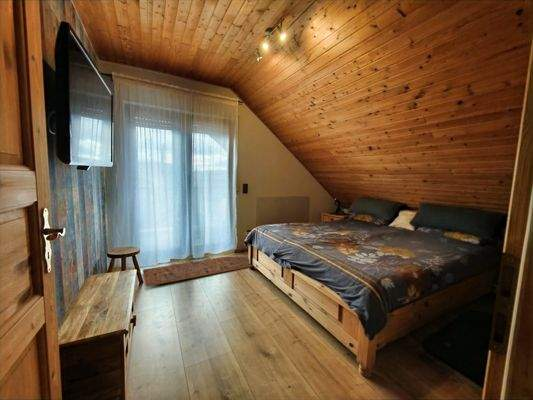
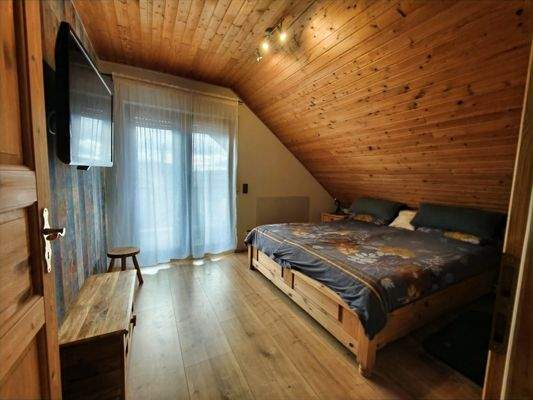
- rug [142,255,253,287]
